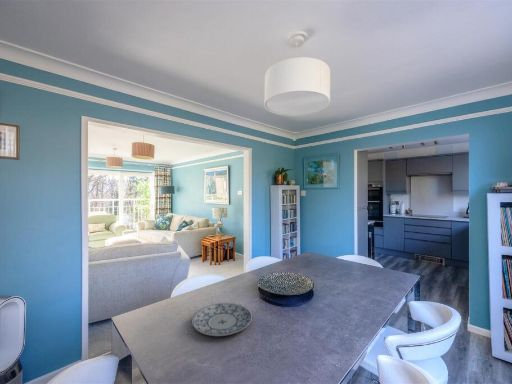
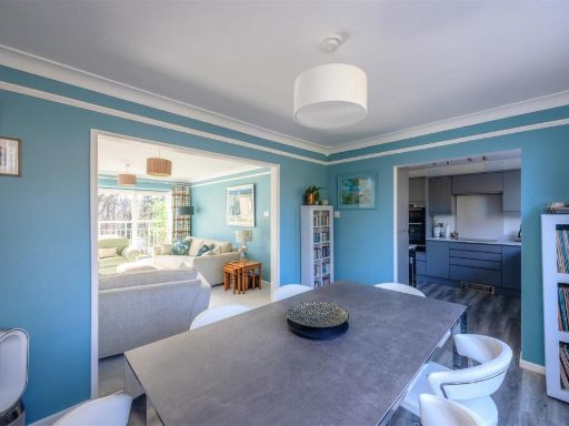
- plate [191,302,253,337]
